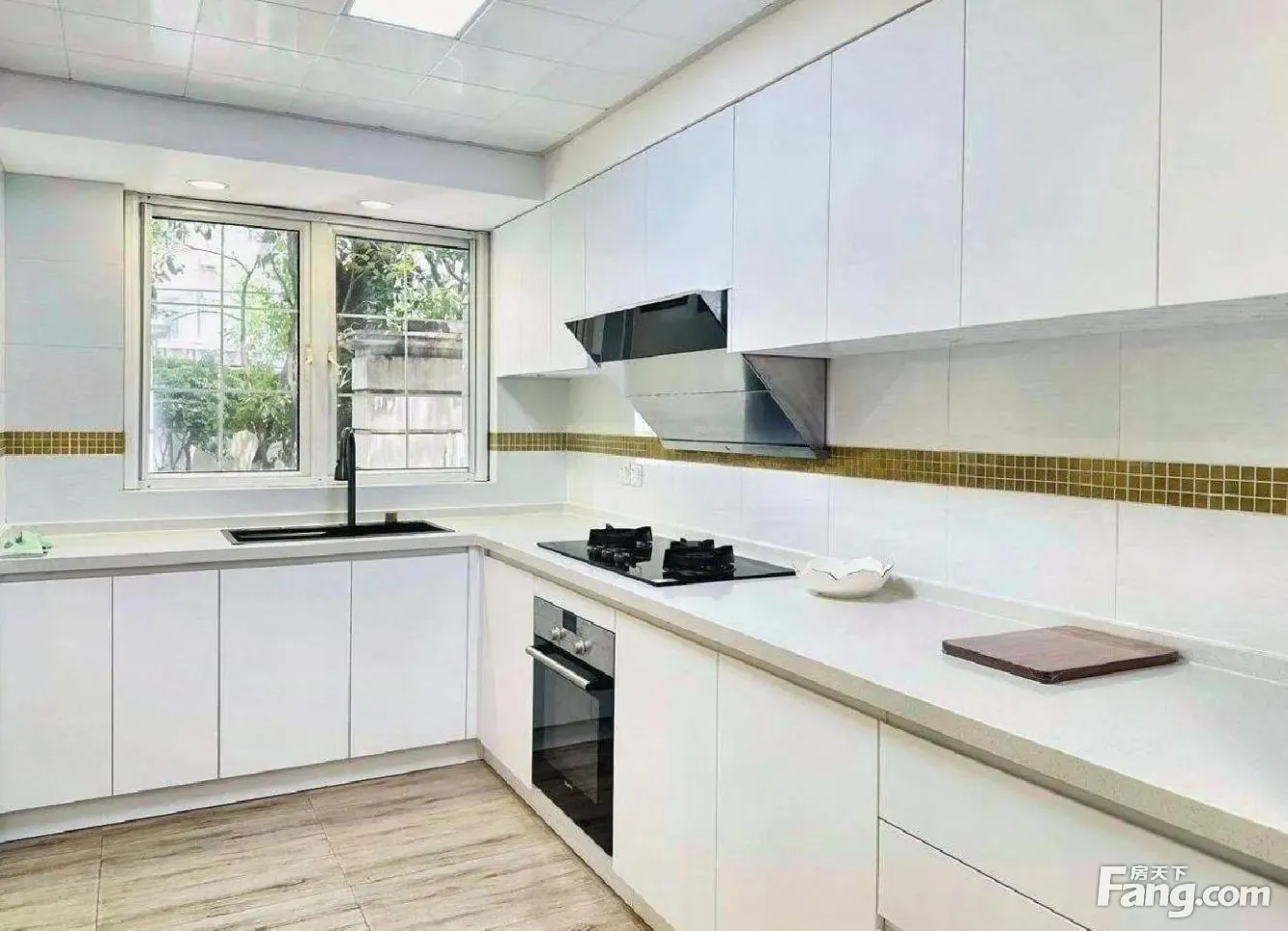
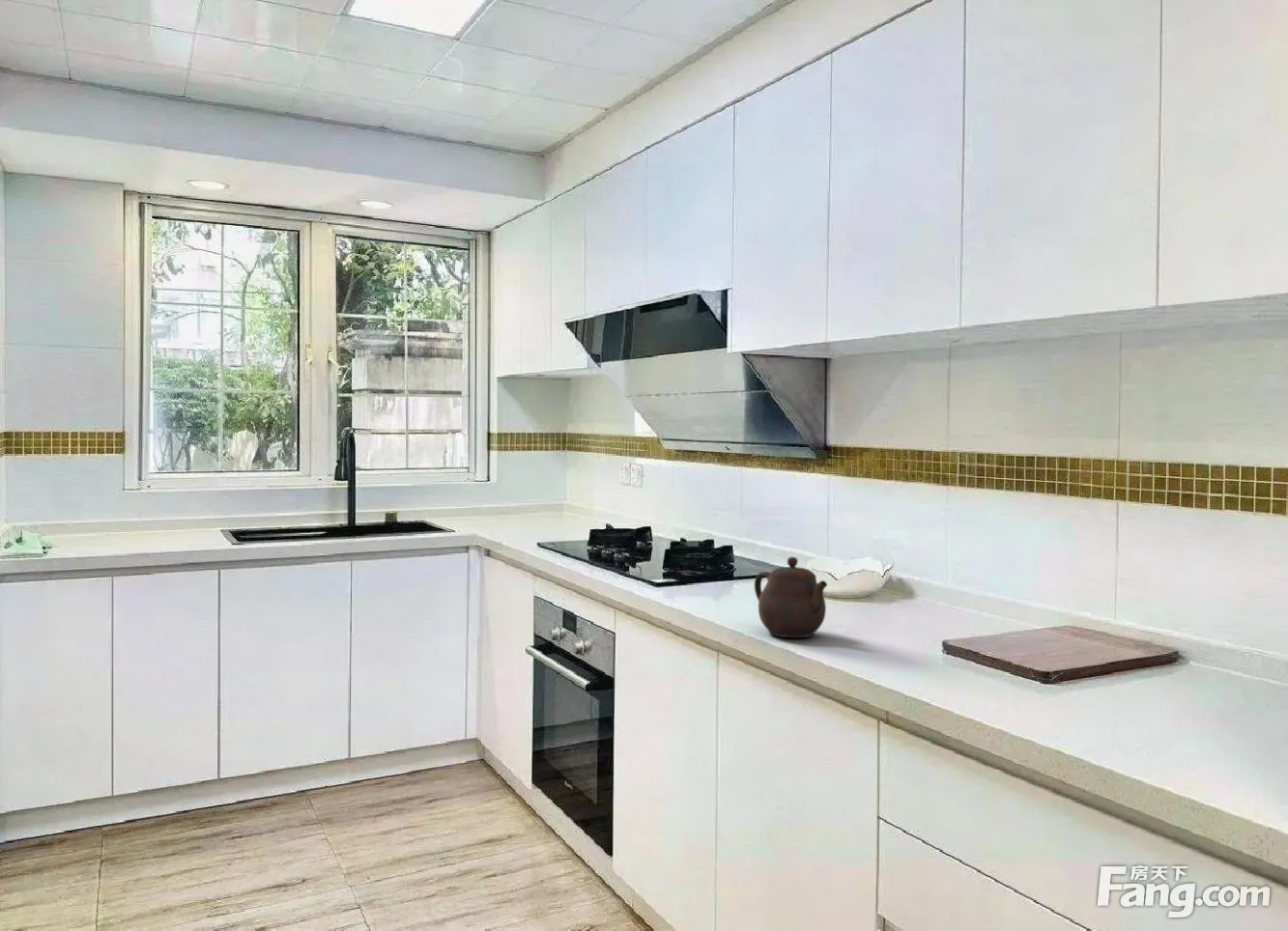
+ teapot [754,556,828,638]
